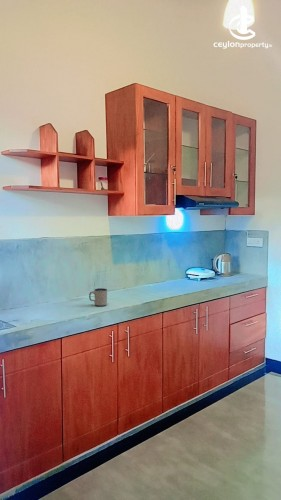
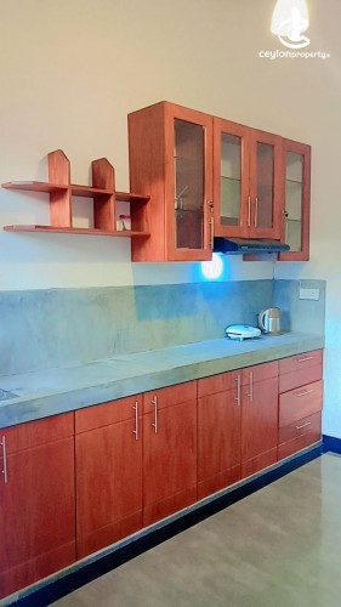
- mug [88,287,108,307]
